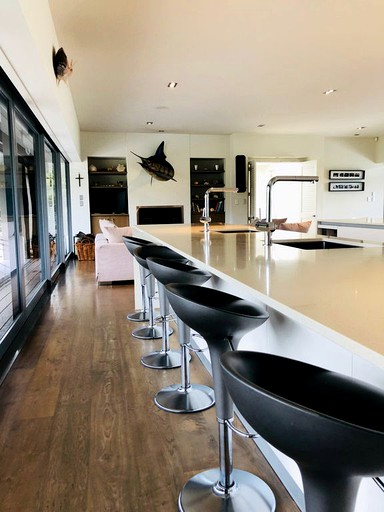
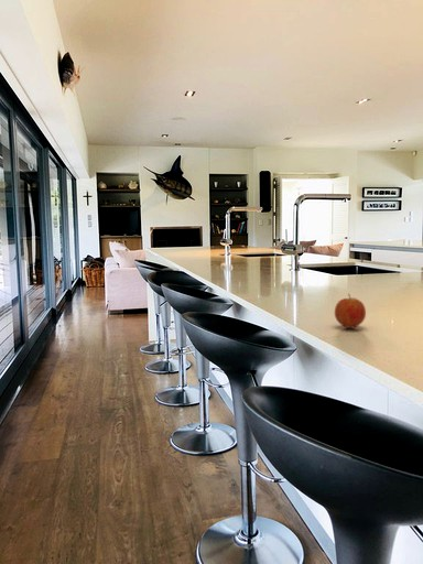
+ fruit [334,293,367,329]
